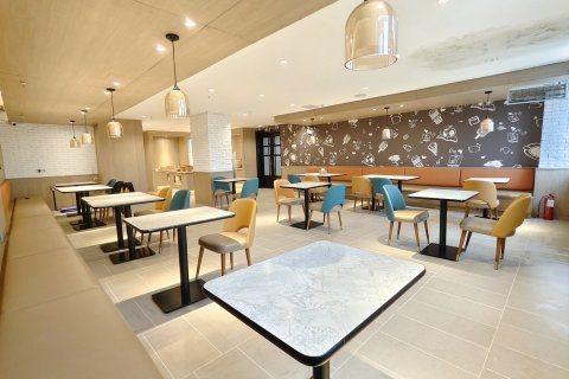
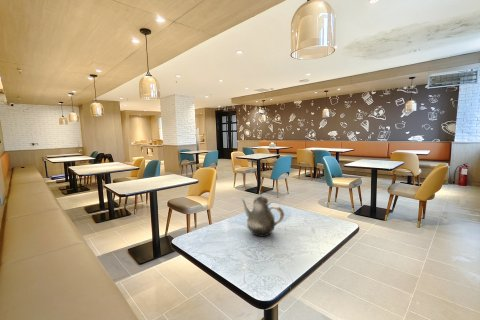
+ teapot [240,190,285,238]
